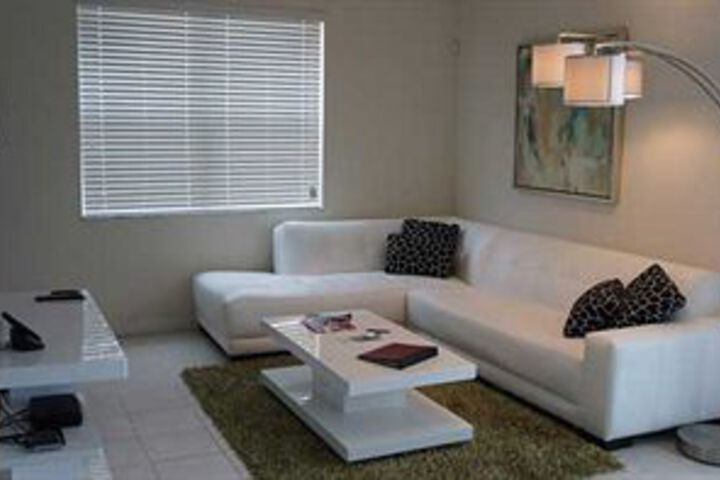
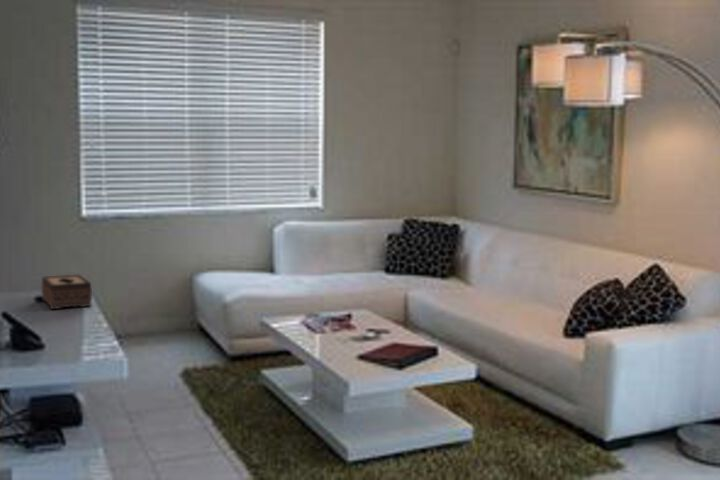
+ tissue box [41,274,93,310]
